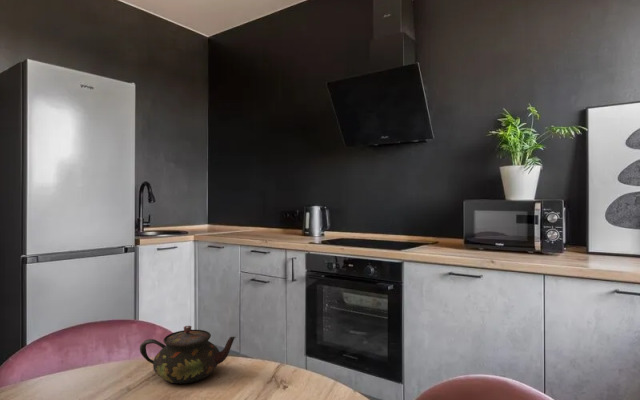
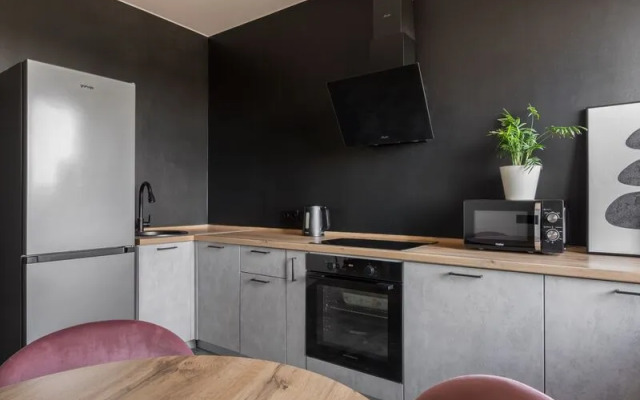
- teapot [139,325,237,385]
